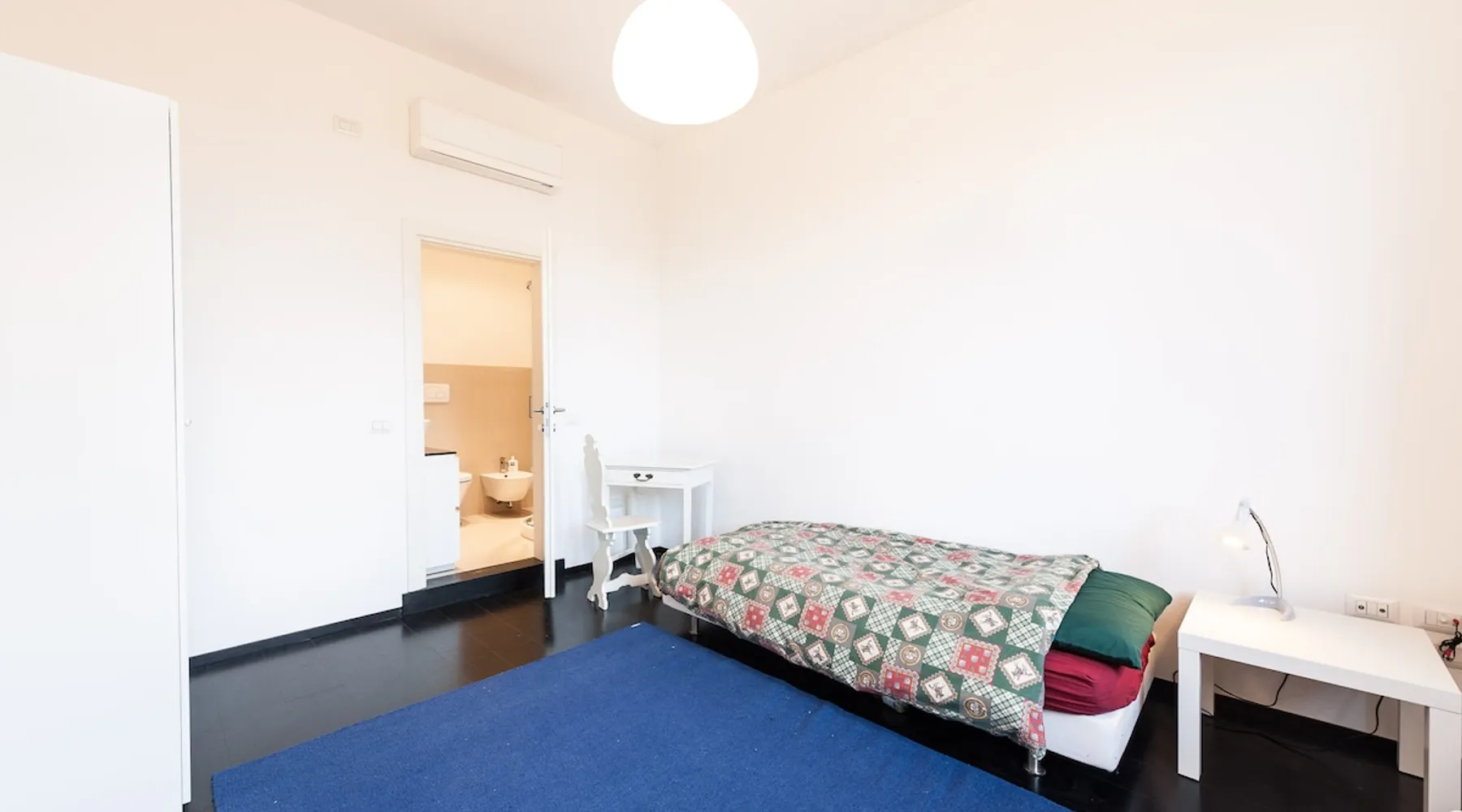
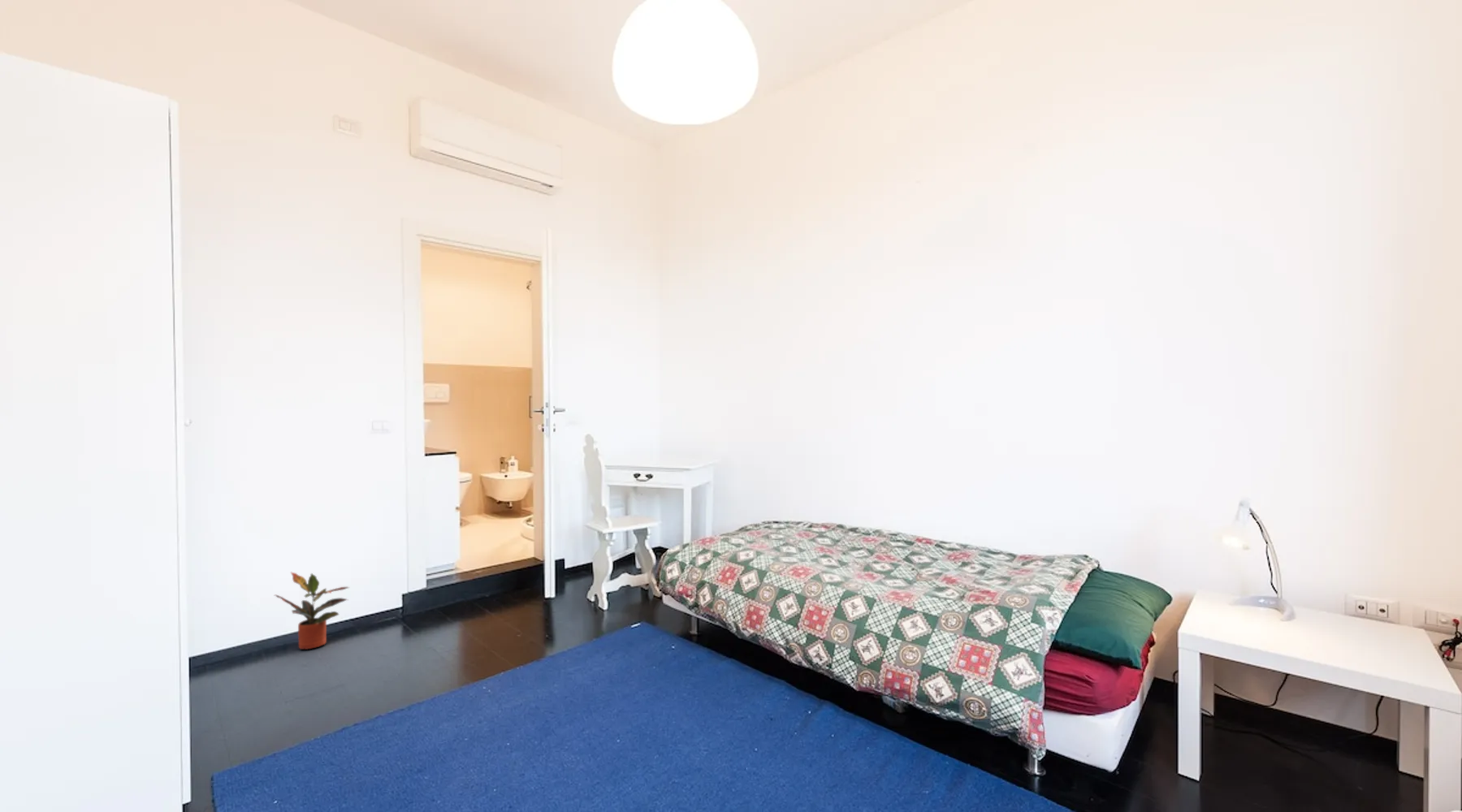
+ potted plant [274,572,350,650]
